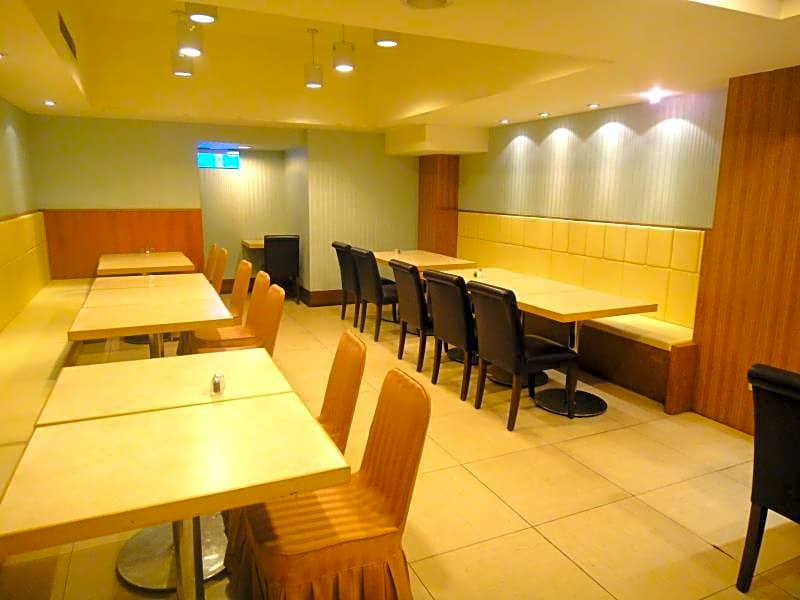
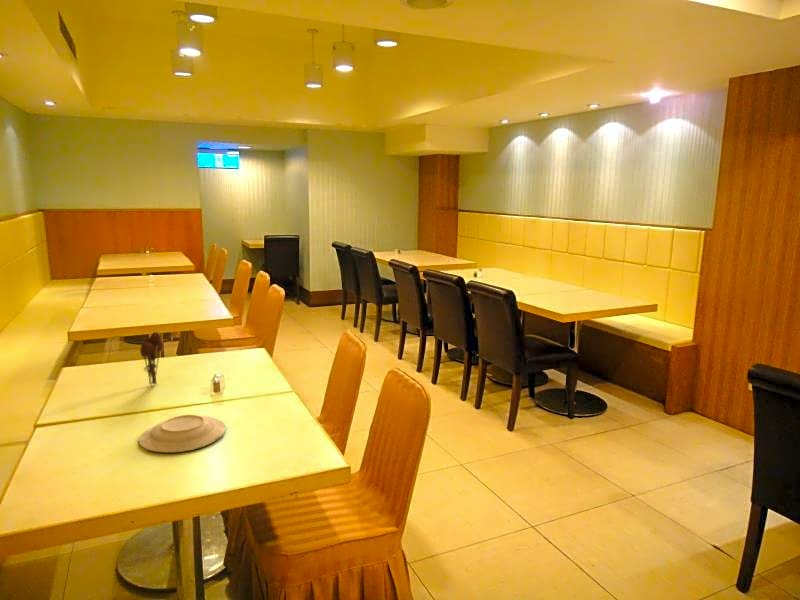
+ utensil holder [139,331,164,386]
+ plate [138,414,227,454]
